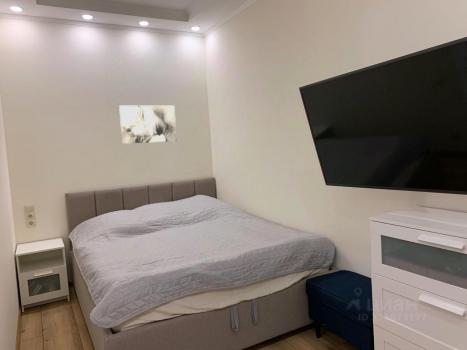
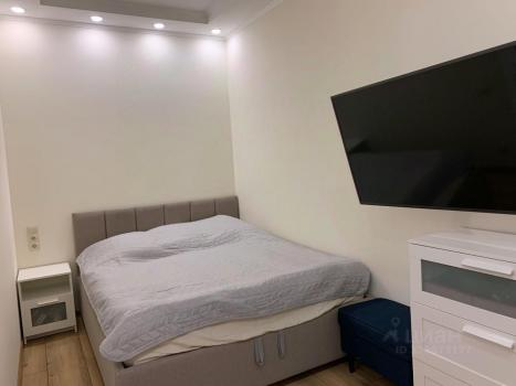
- wall art [118,105,178,145]
